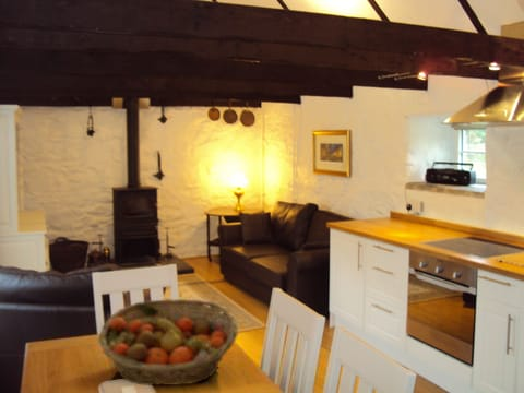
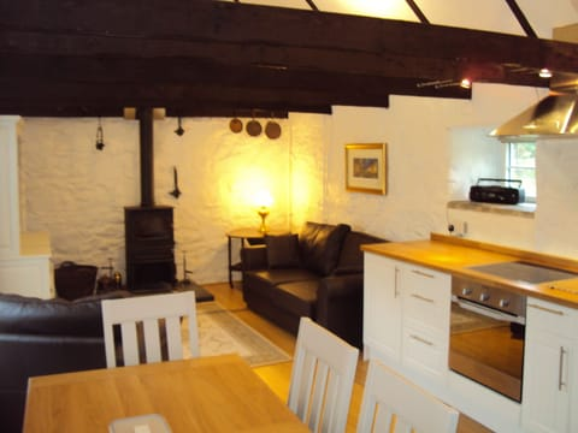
- fruit basket [97,298,239,386]
